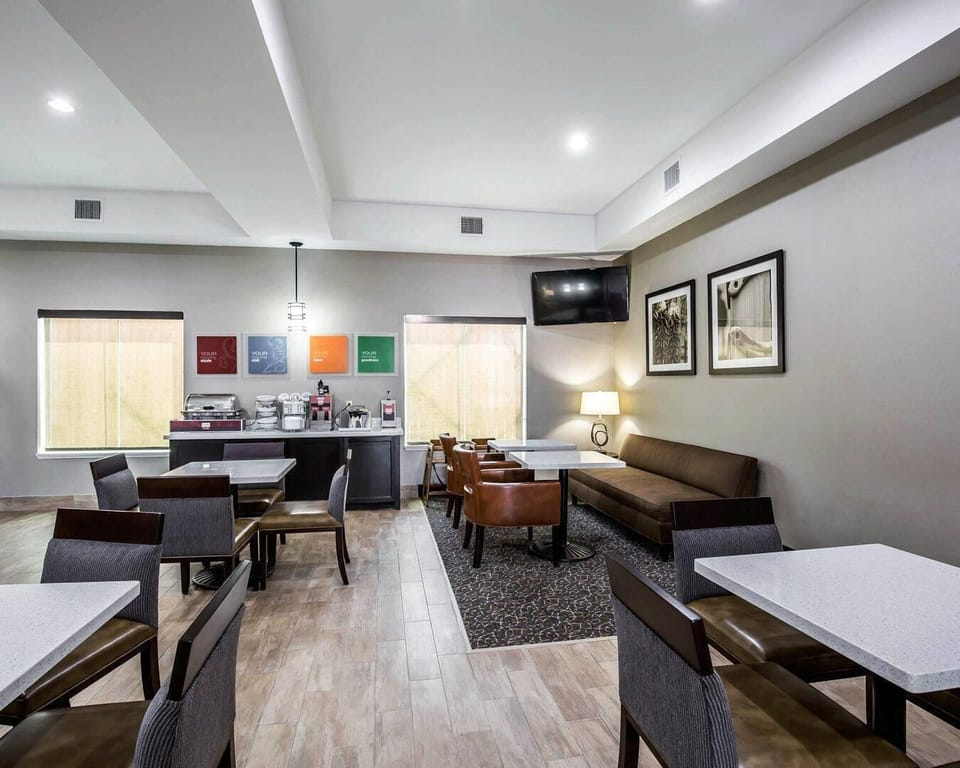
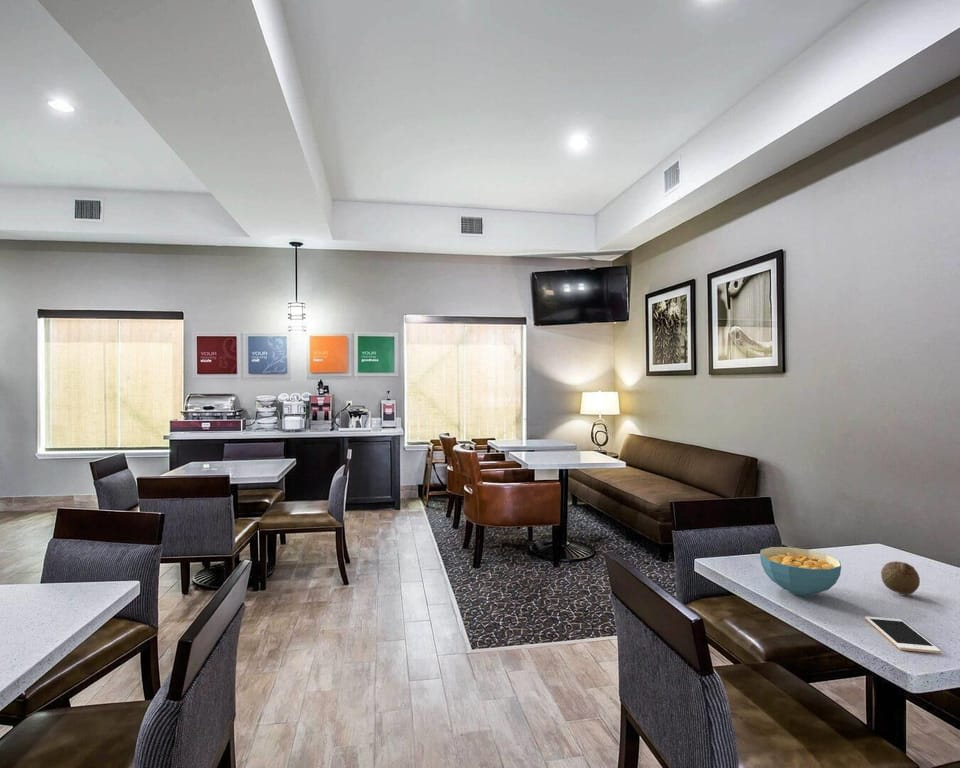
+ fruit [880,560,921,596]
+ cell phone [864,616,942,654]
+ cereal bowl [759,546,842,597]
